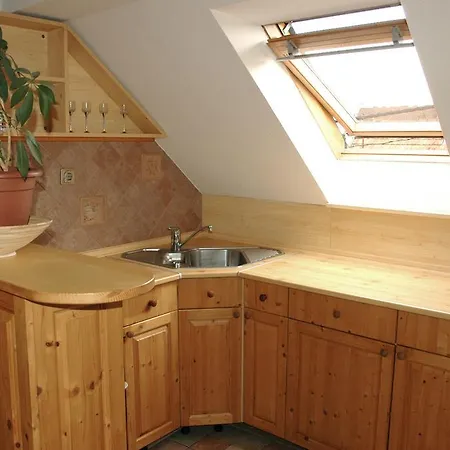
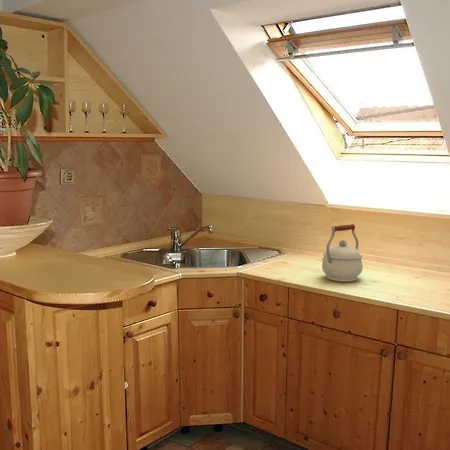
+ kettle [321,223,364,283]
